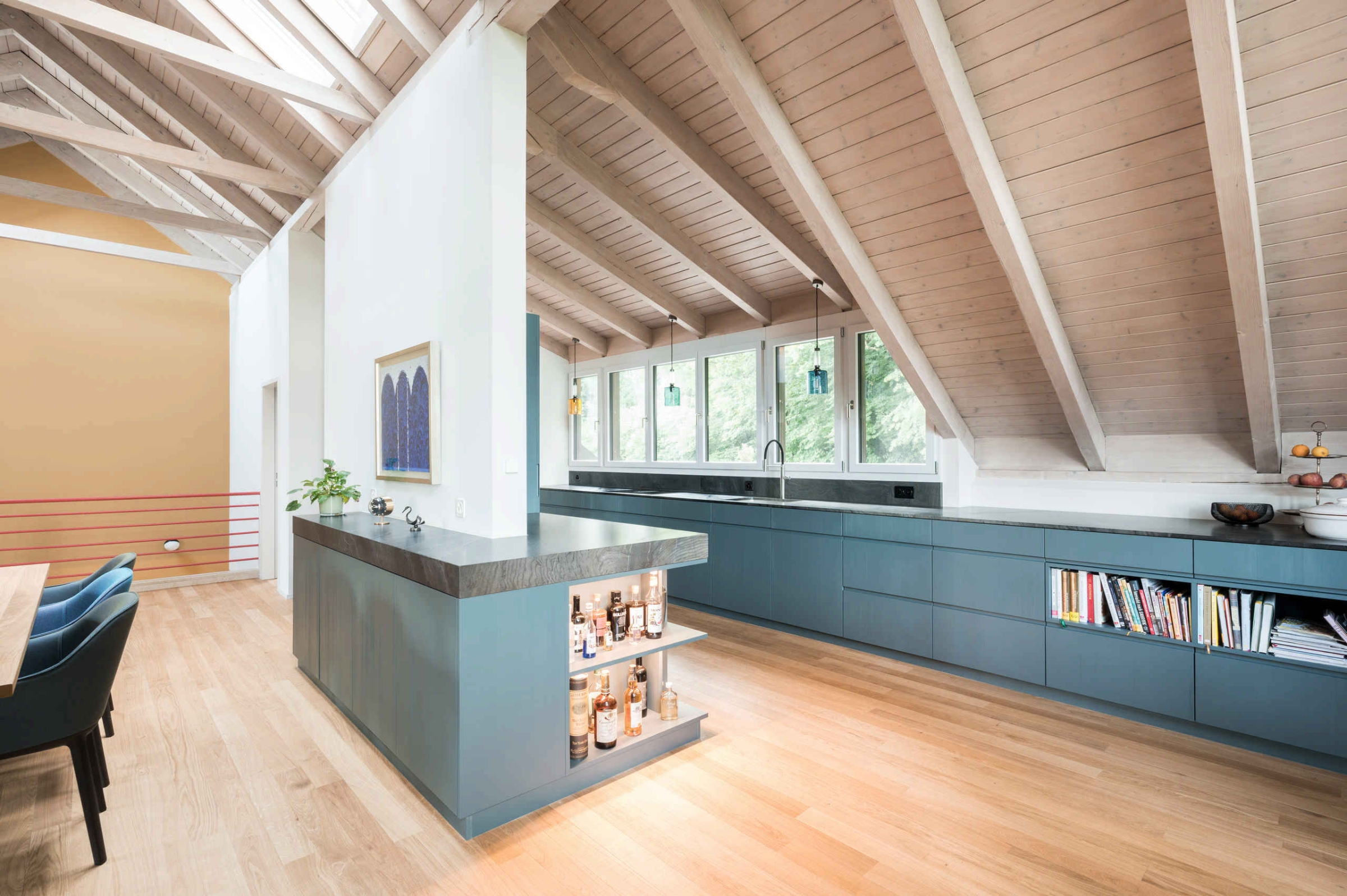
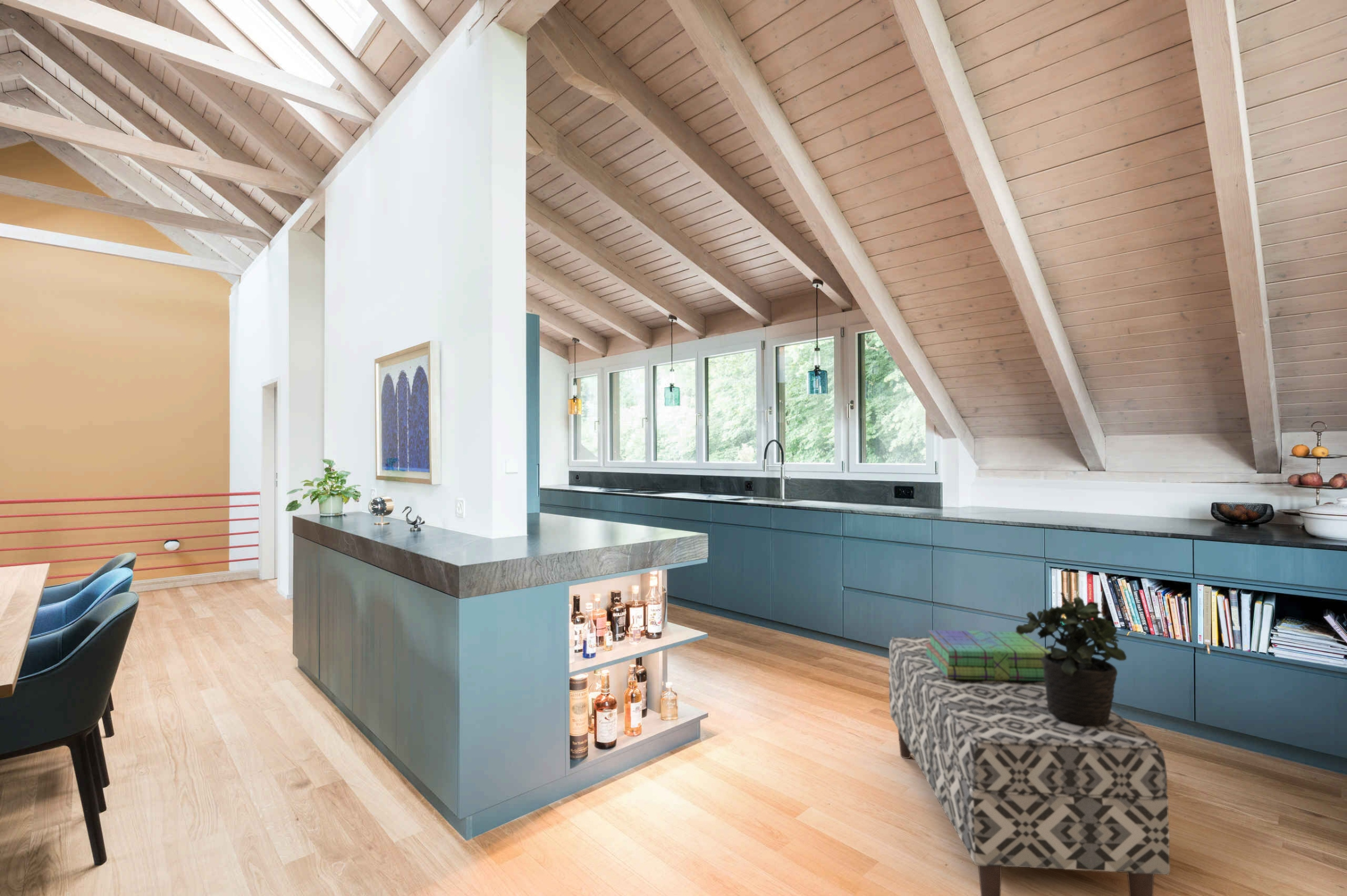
+ potted plant [1015,592,1127,727]
+ stack of books [925,630,1051,681]
+ bench [888,637,1170,896]
